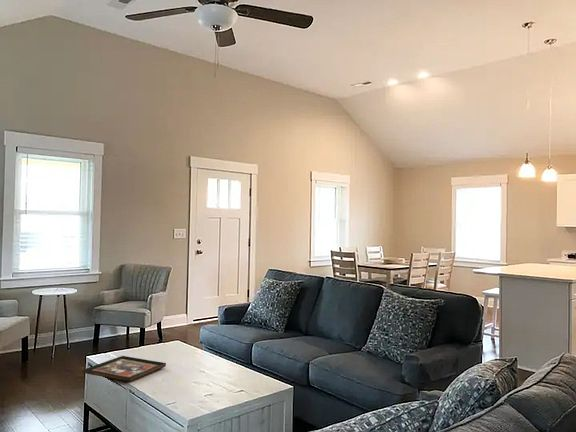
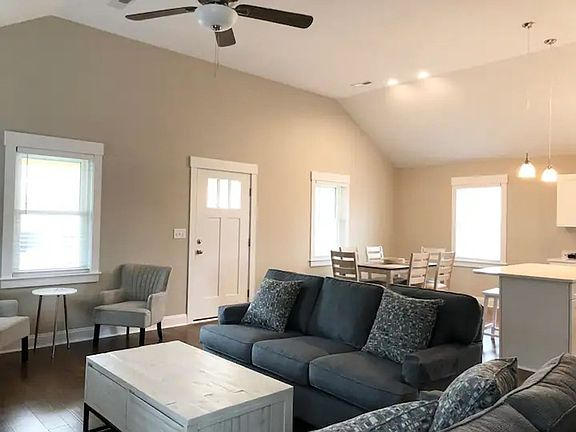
- decorative tray [82,355,167,383]
